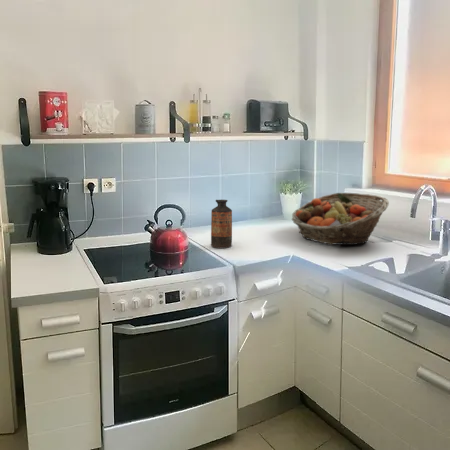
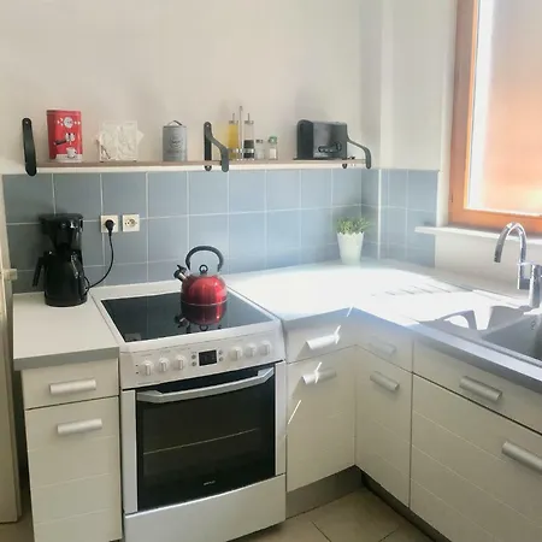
- bottle [210,199,233,249]
- fruit basket [291,192,390,246]
